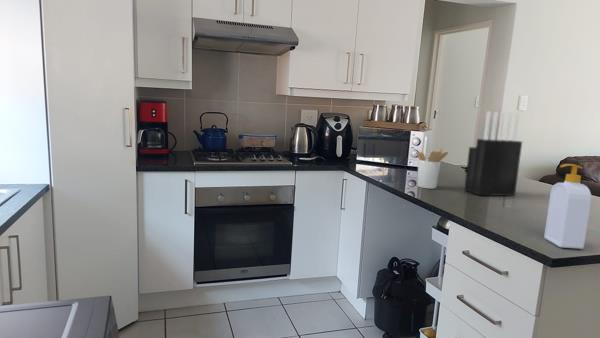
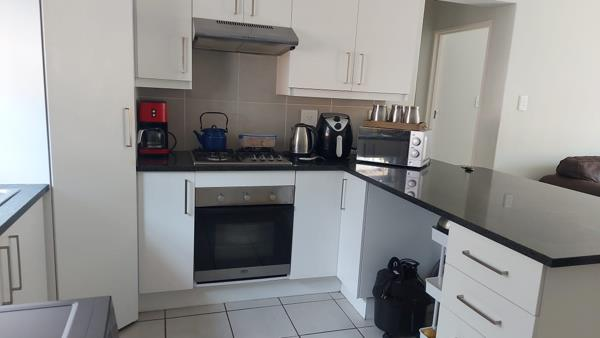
- utensil holder [416,147,449,190]
- soap bottle [543,163,592,250]
- knife block [463,110,523,197]
